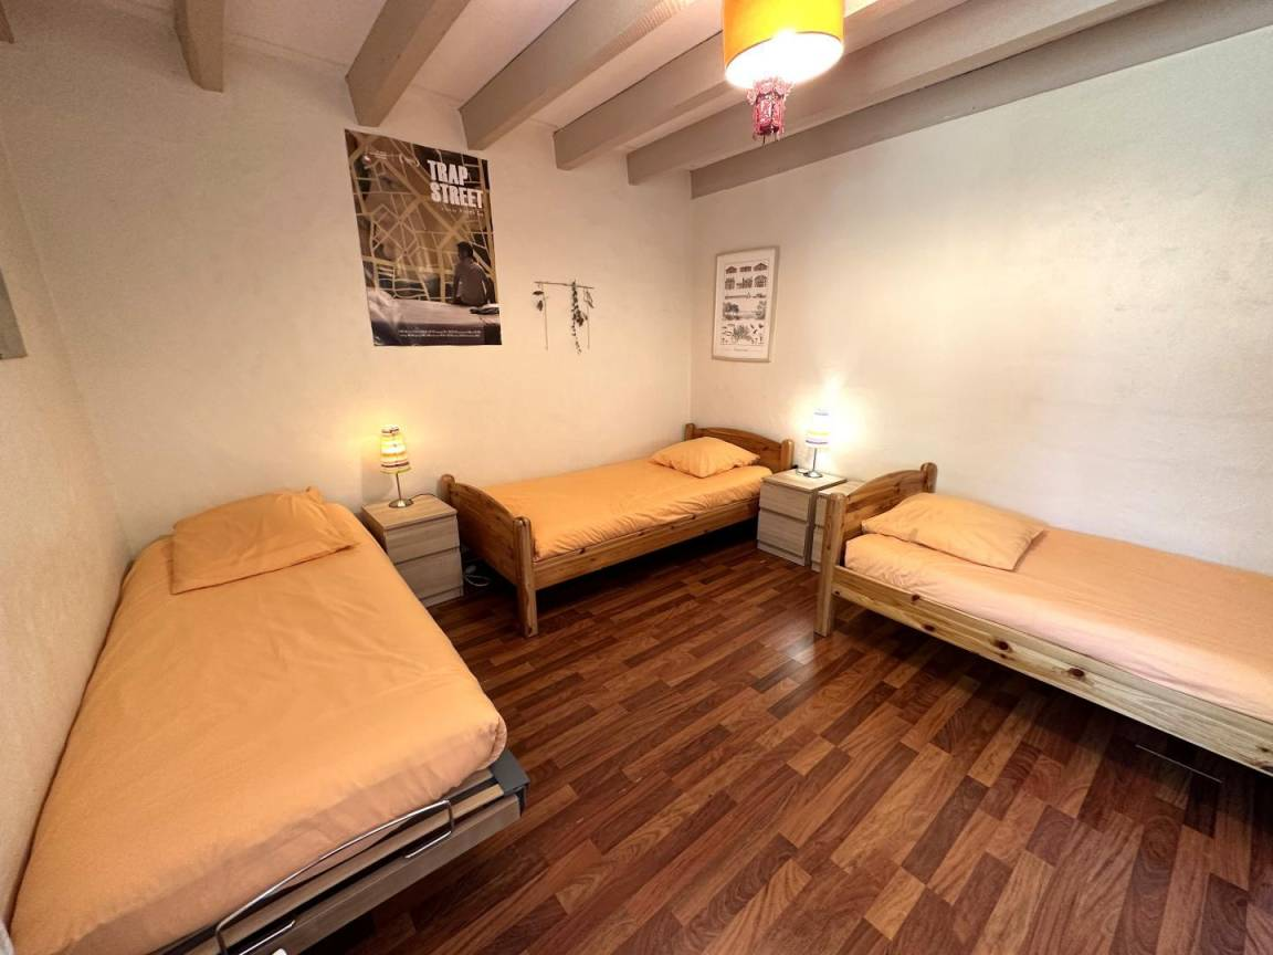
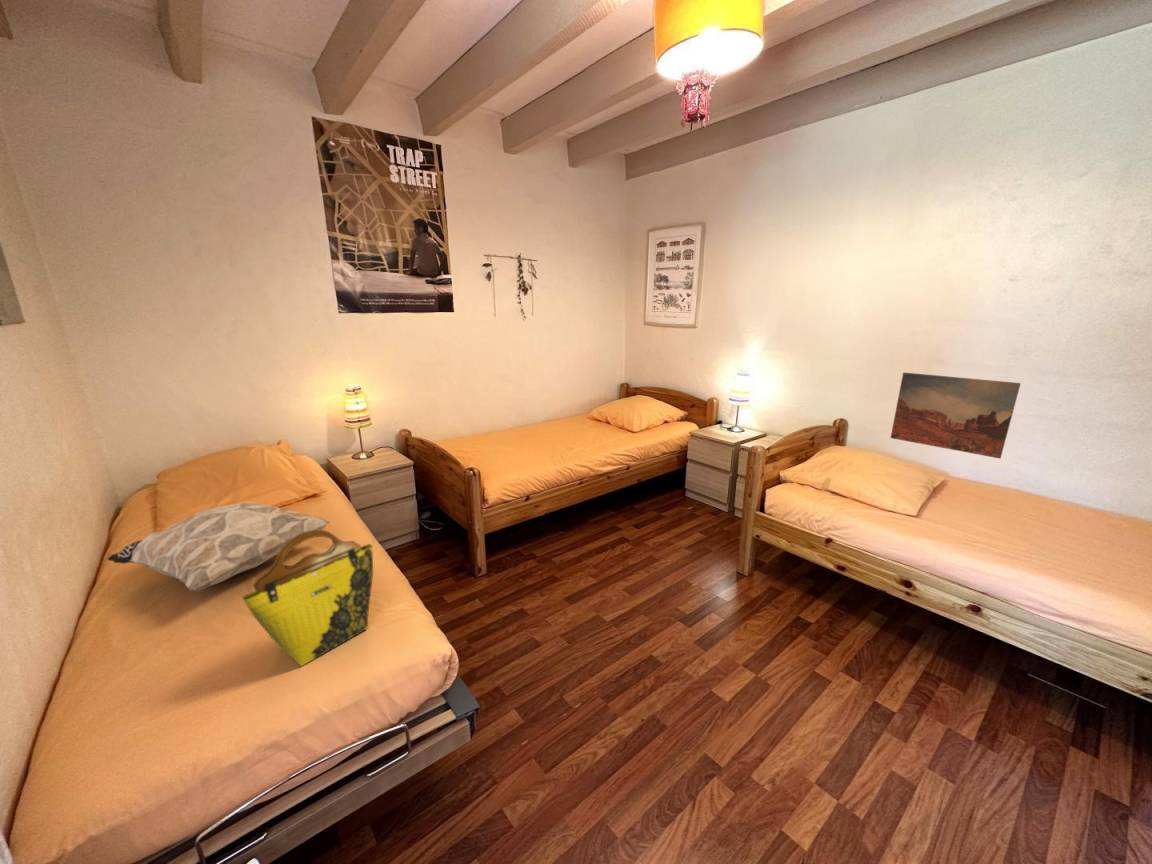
+ tote bag [241,529,374,667]
+ decorative pillow [106,501,331,593]
+ wall art [890,372,1022,460]
